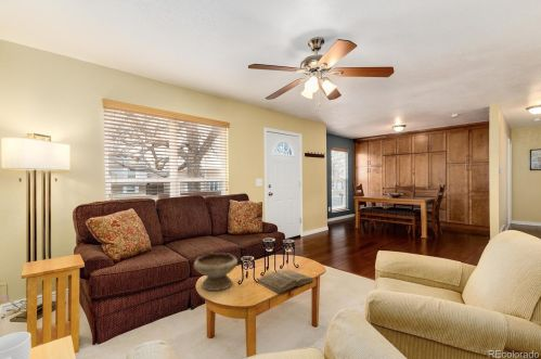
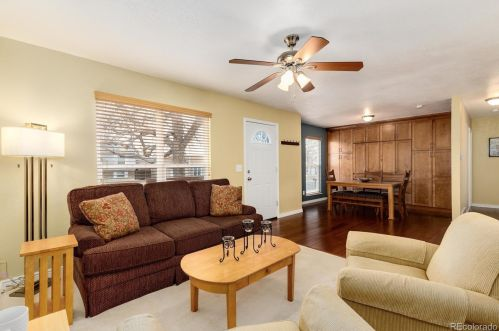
- bowl [193,252,239,292]
- book [257,268,314,294]
